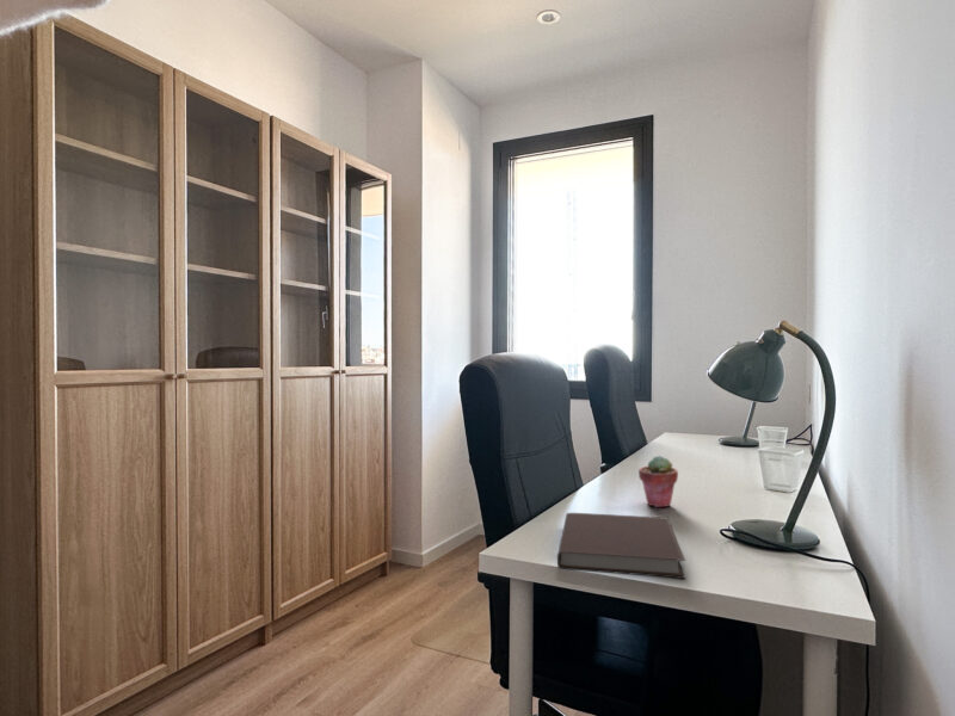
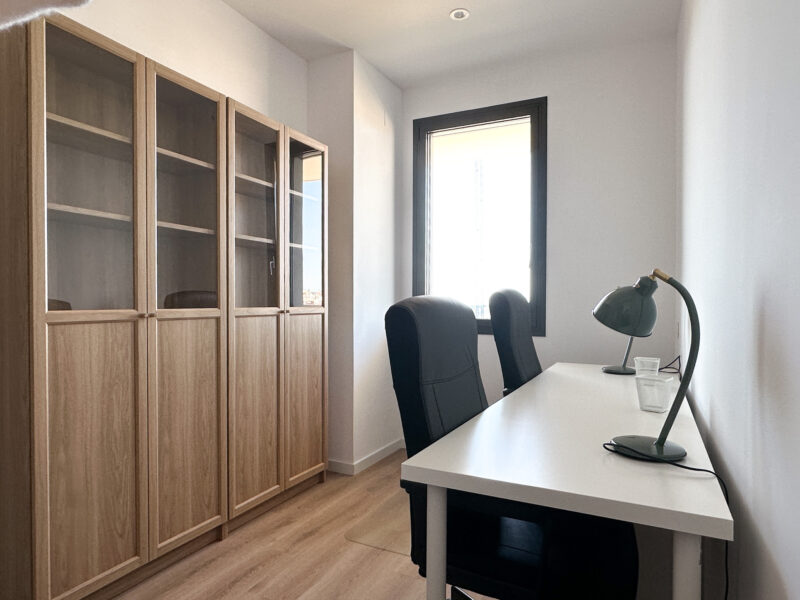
- potted succulent [637,455,679,508]
- notebook [556,512,686,580]
